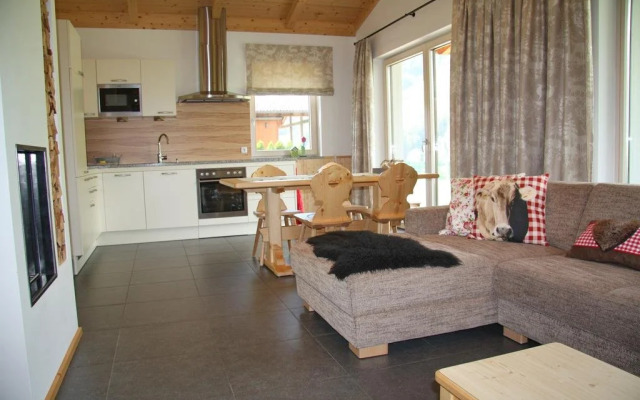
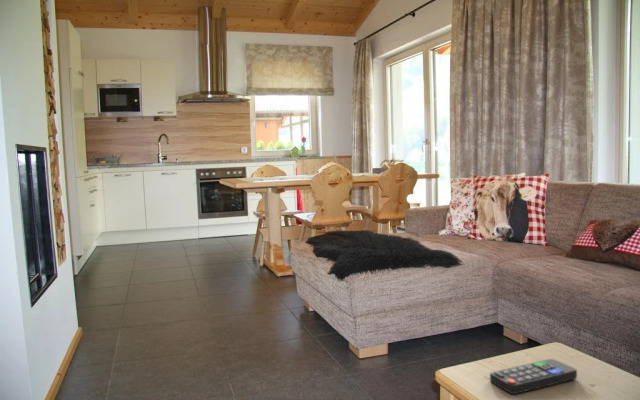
+ remote control [489,358,578,395]
